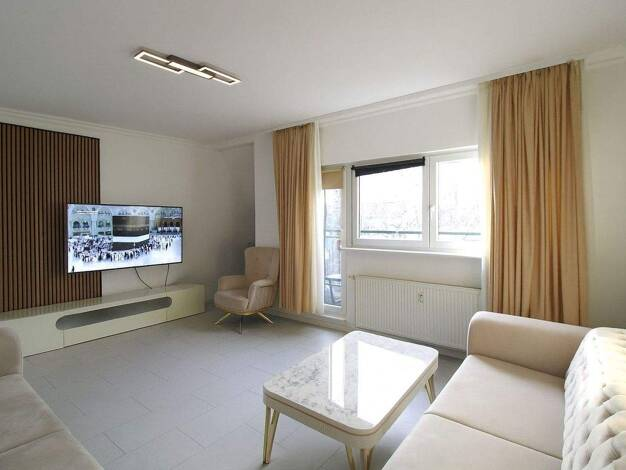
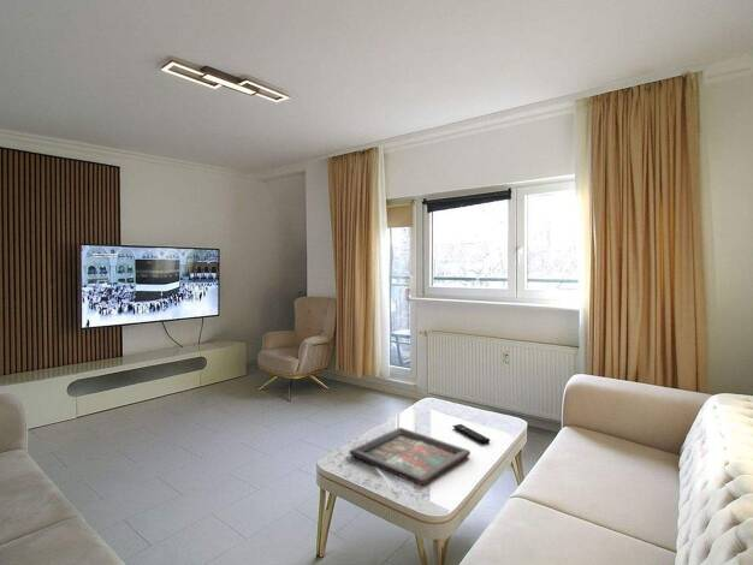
+ decorative tray [348,427,472,487]
+ remote control [452,423,491,445]
